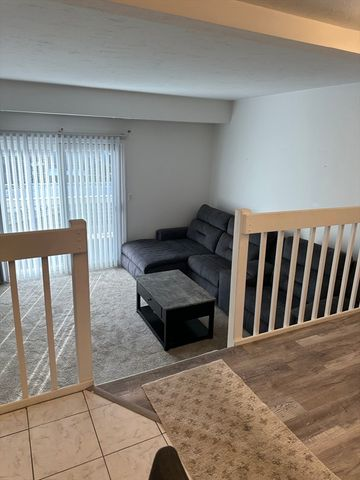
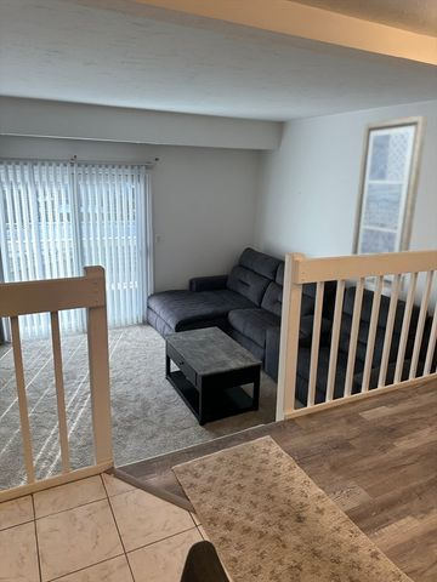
+ wall art [351,114,429,292]
